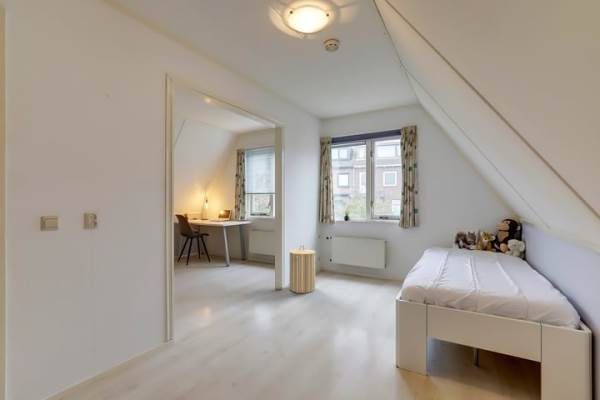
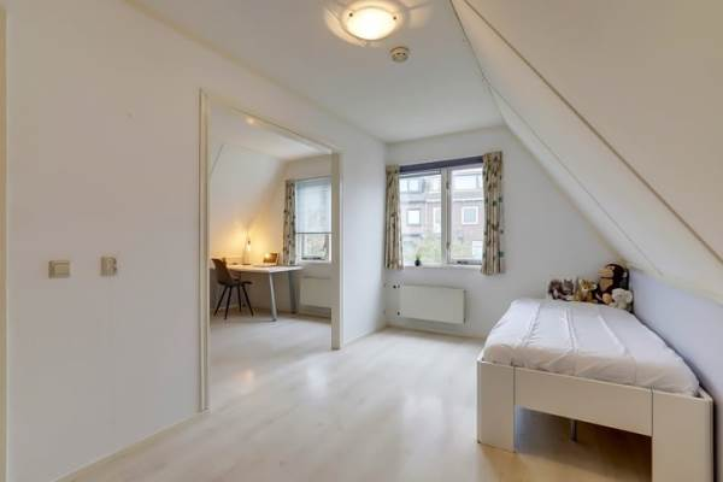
- laundry hamper [289,244,316,294]
